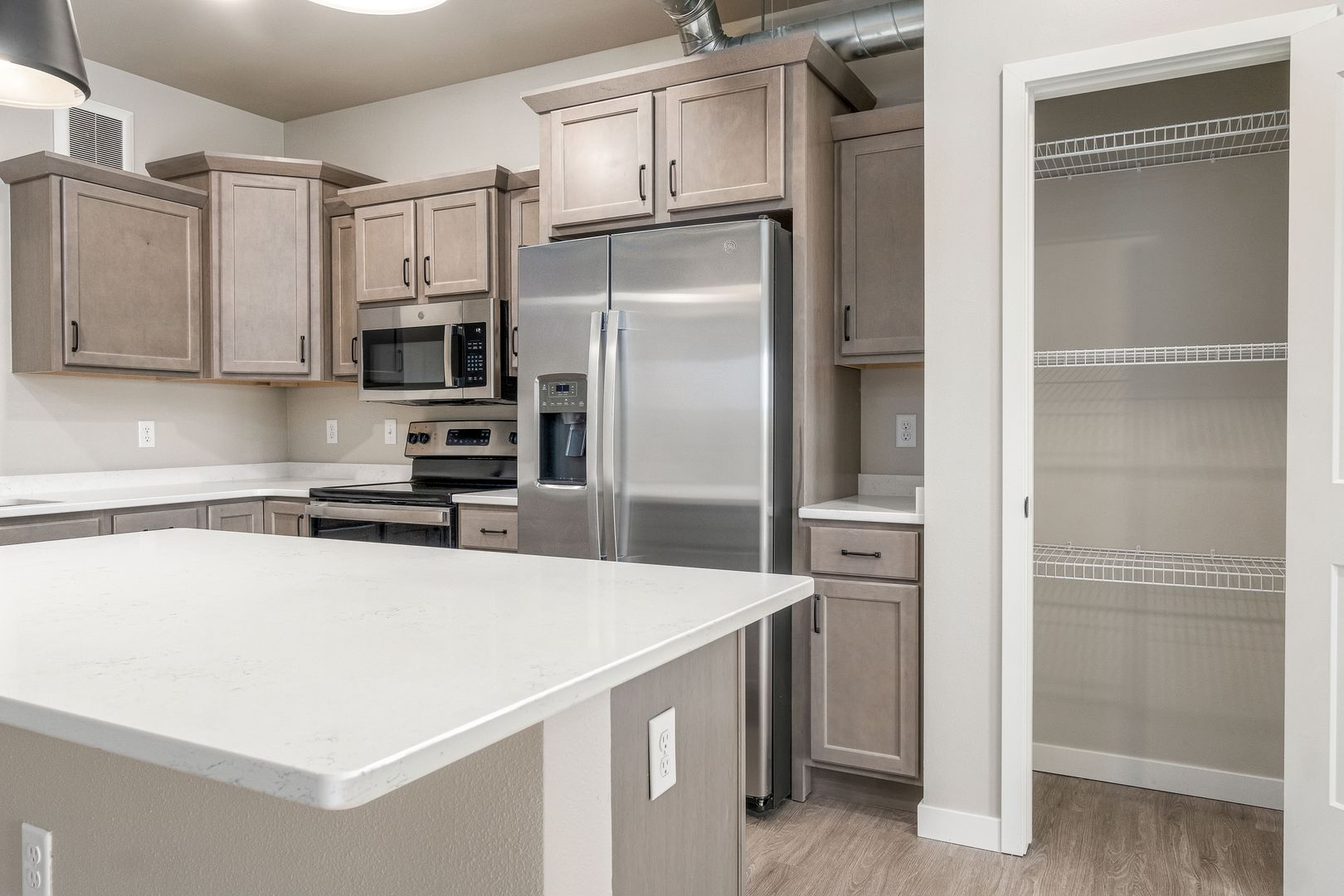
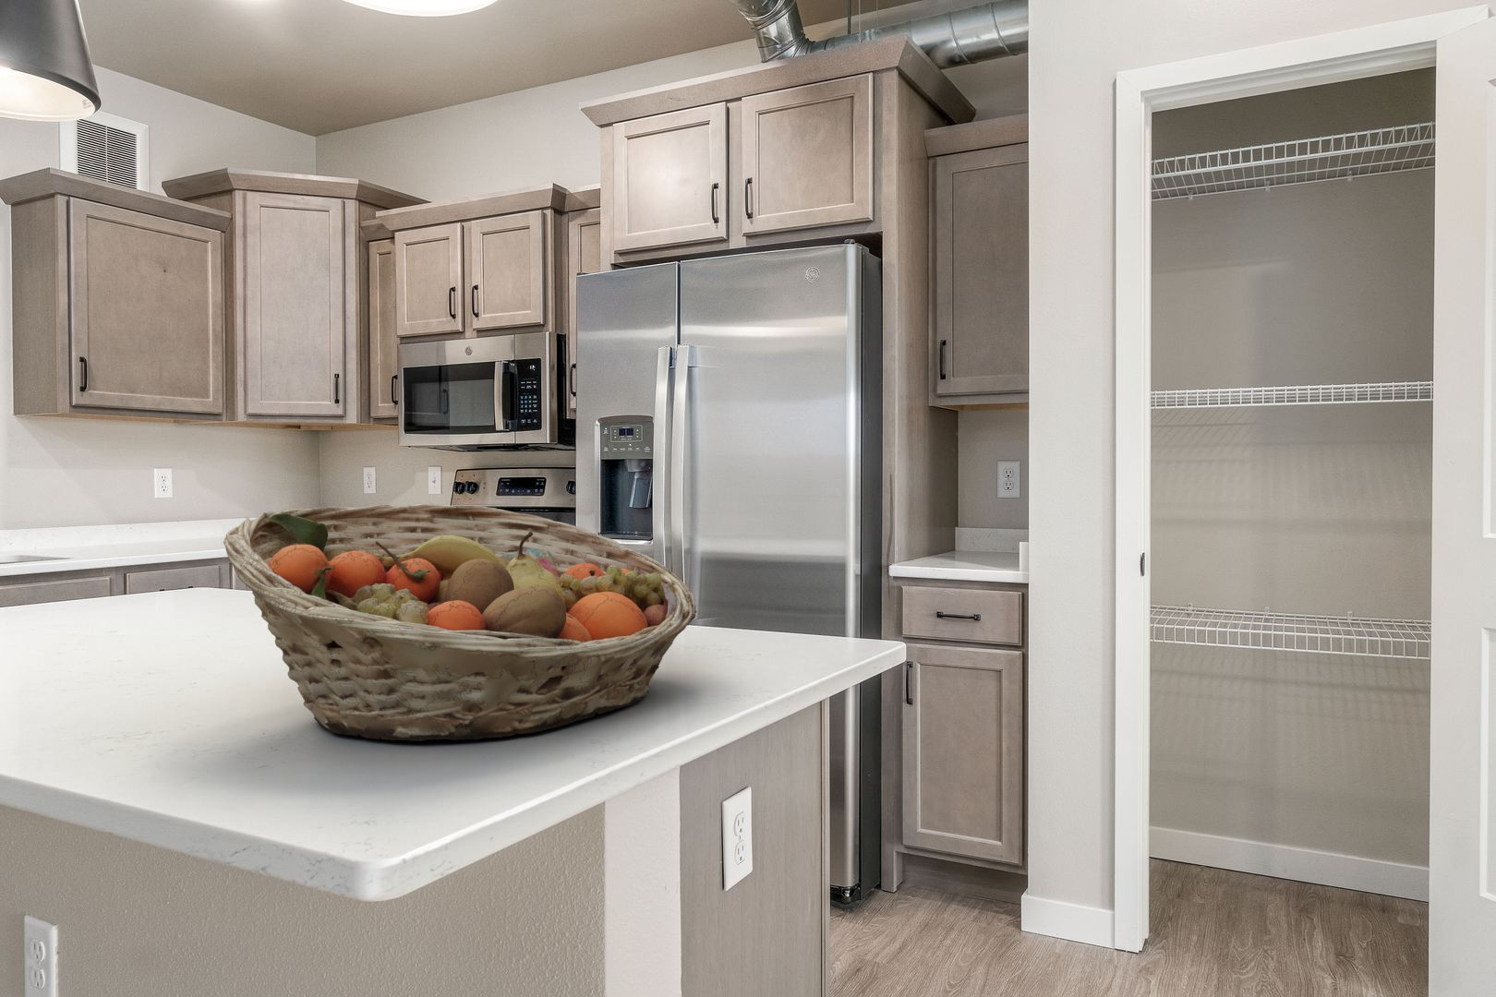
+ fruit basket [223,503,697,742]
